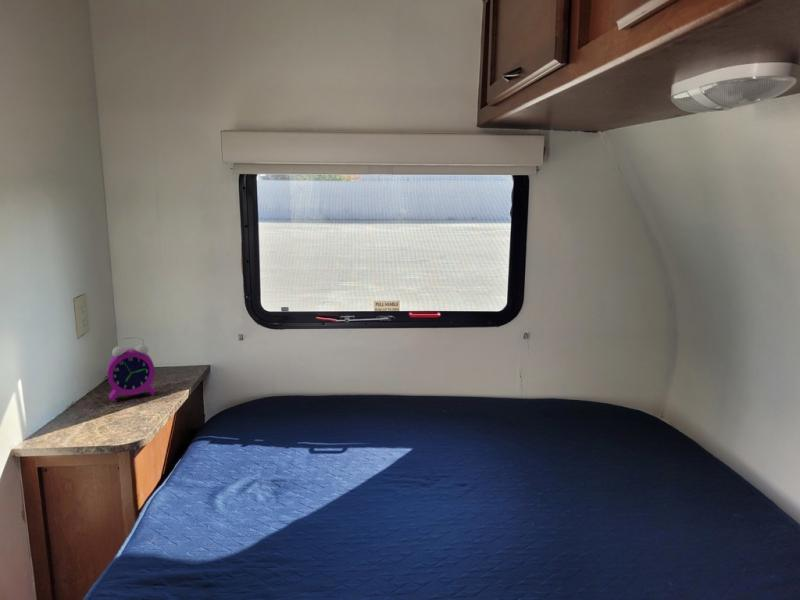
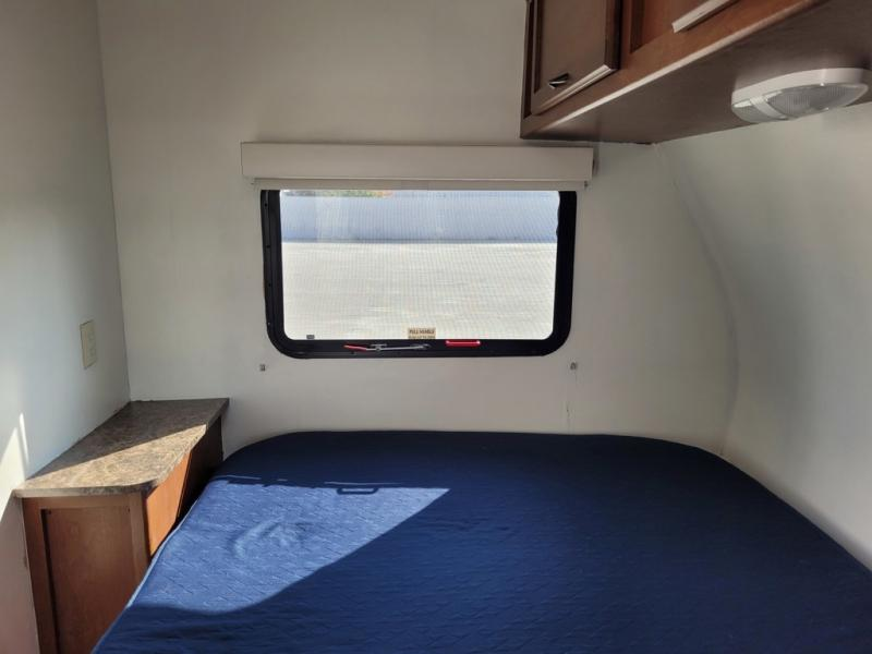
- alarm clock [107,336,157,402]
